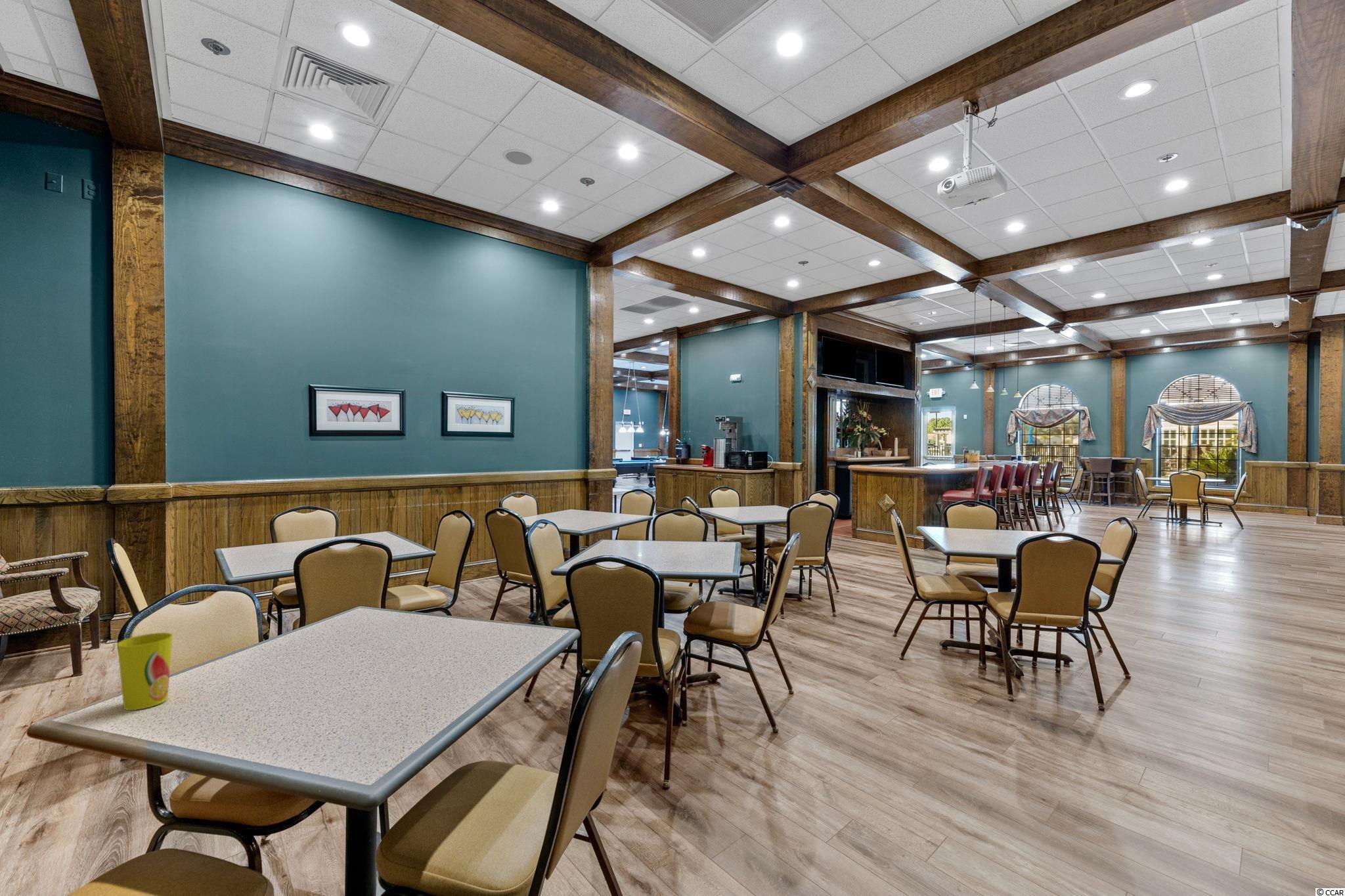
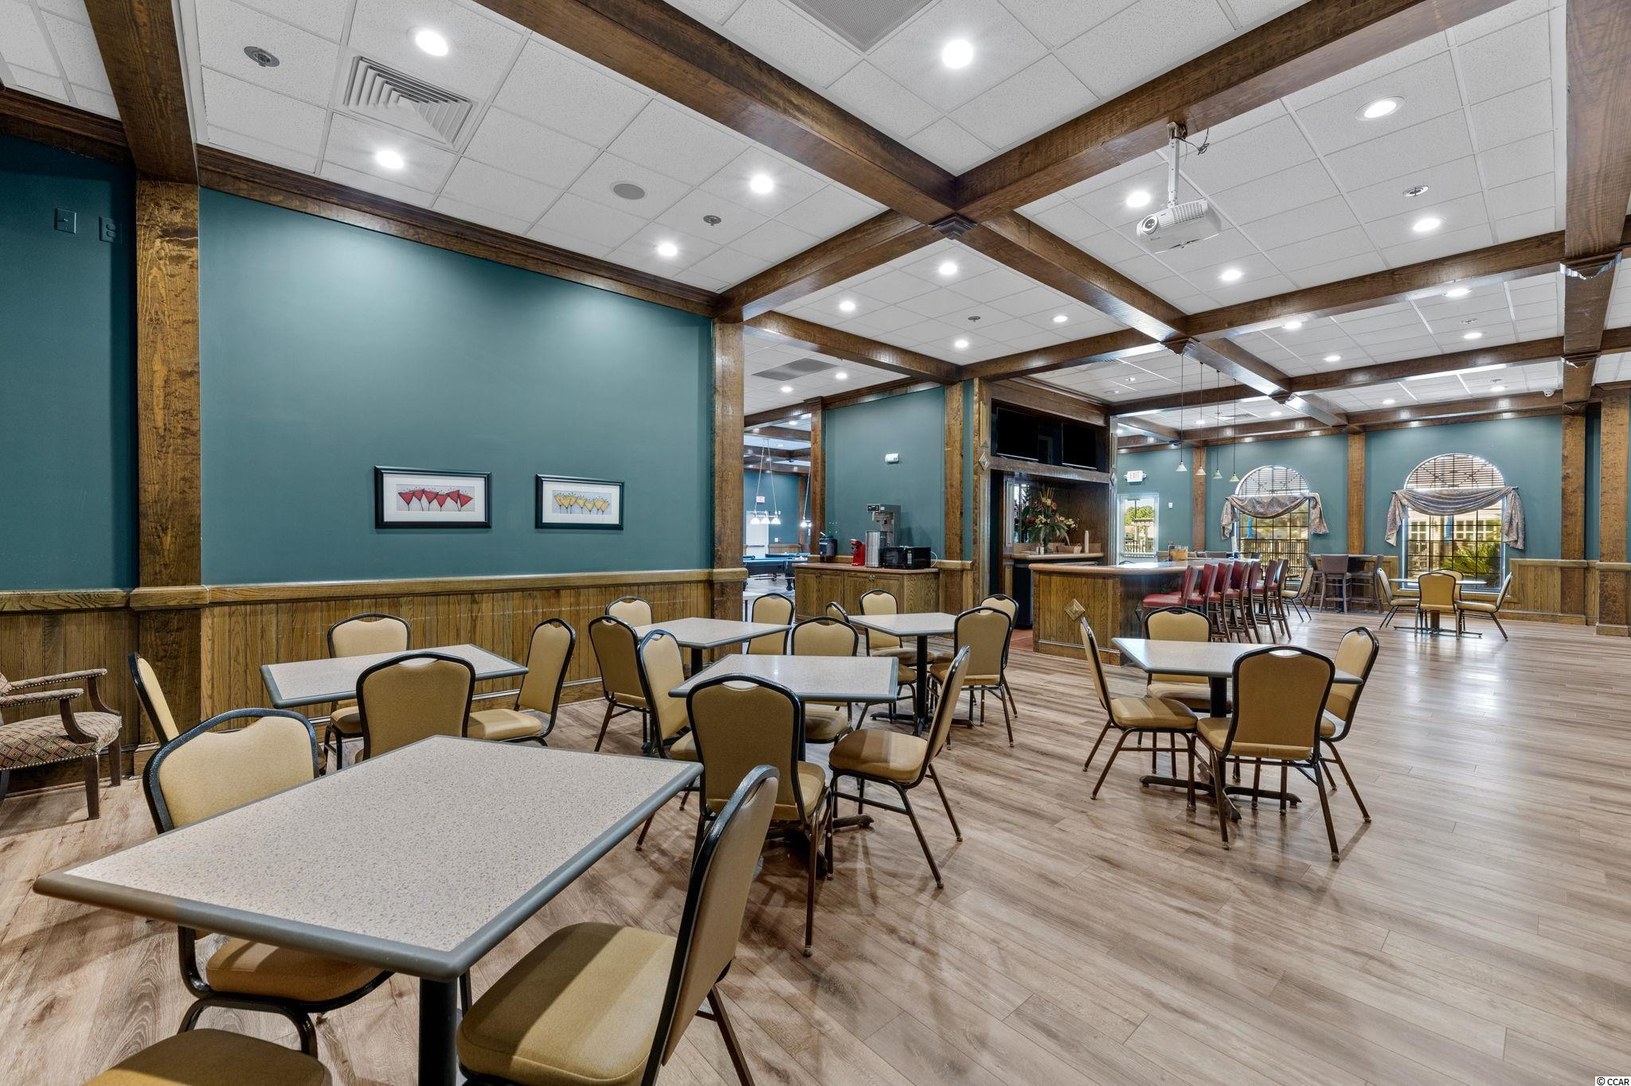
- cup [117,632,173,711]
